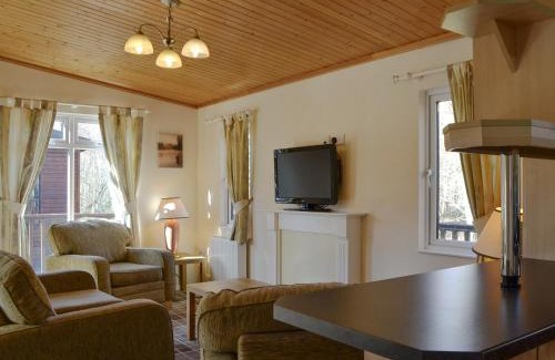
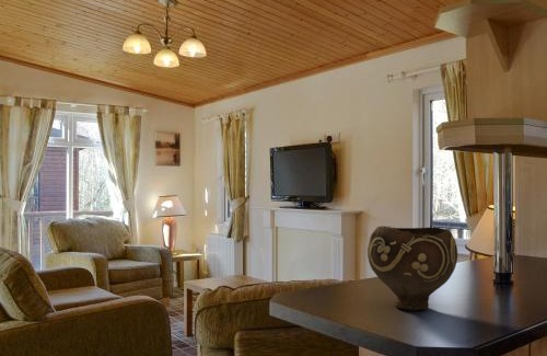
+ bowl [366,225,458,312]
